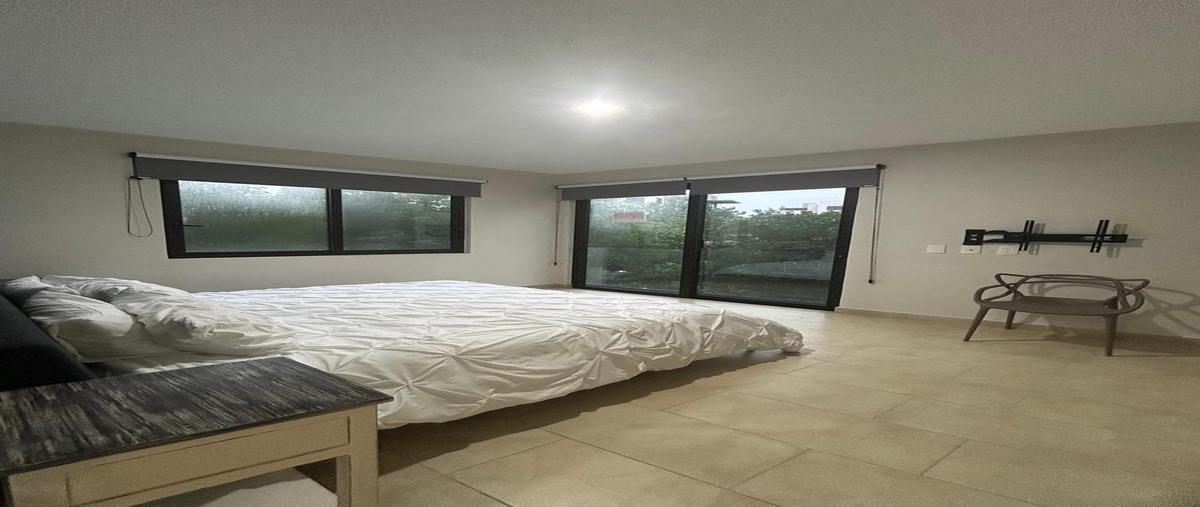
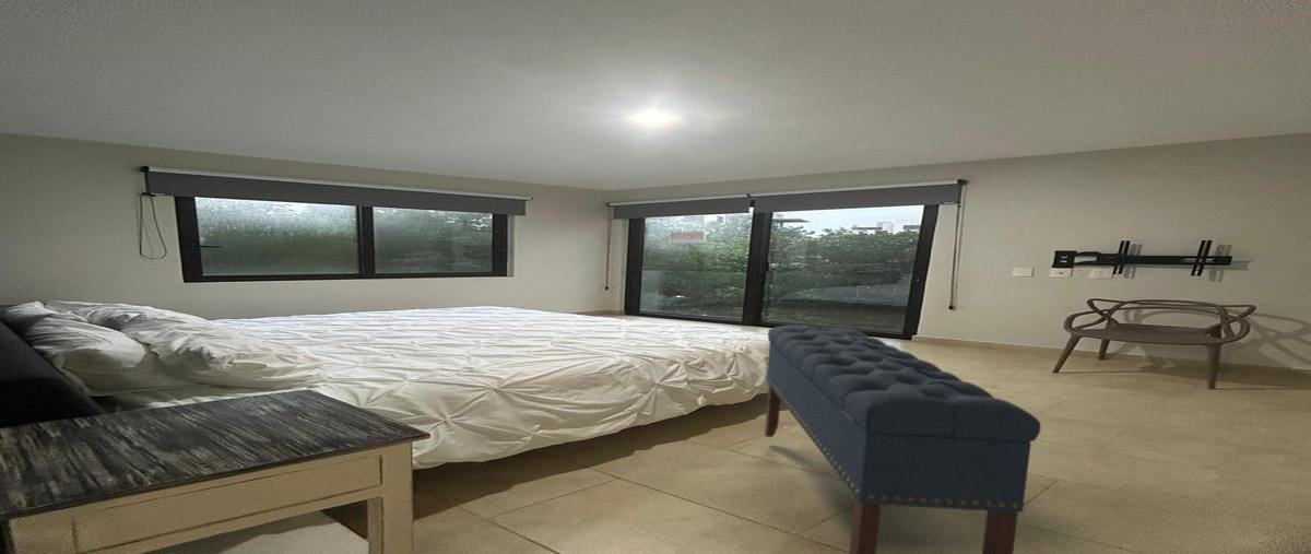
+ bench [764,325,1042,554]
